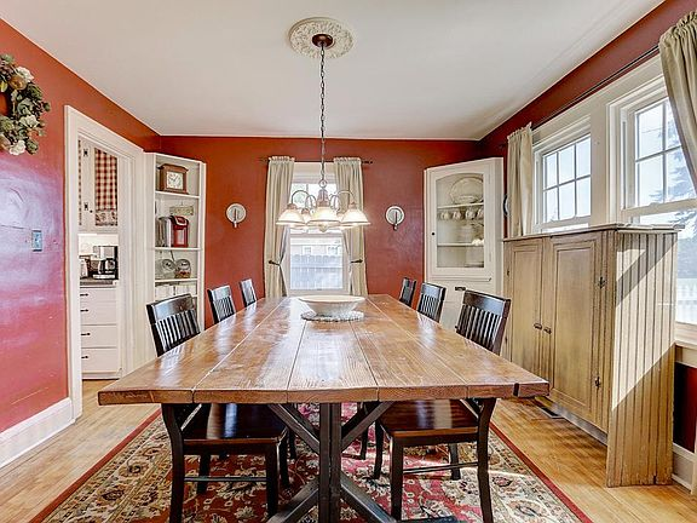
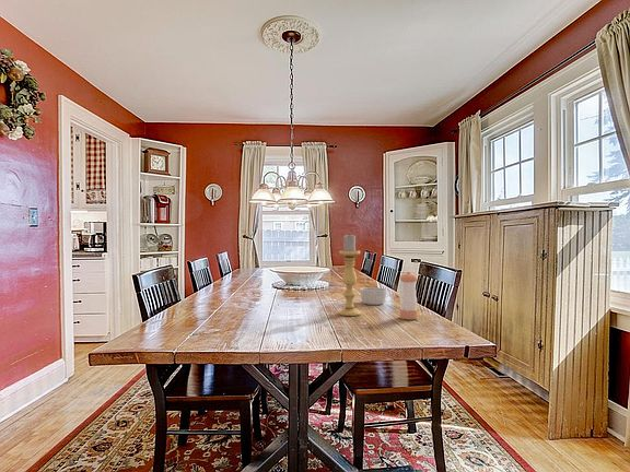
+ pepper shaker [398,271,419,320]
+ candle holder [338,233,362,317]
+ ramekin [359,286,388,306]
